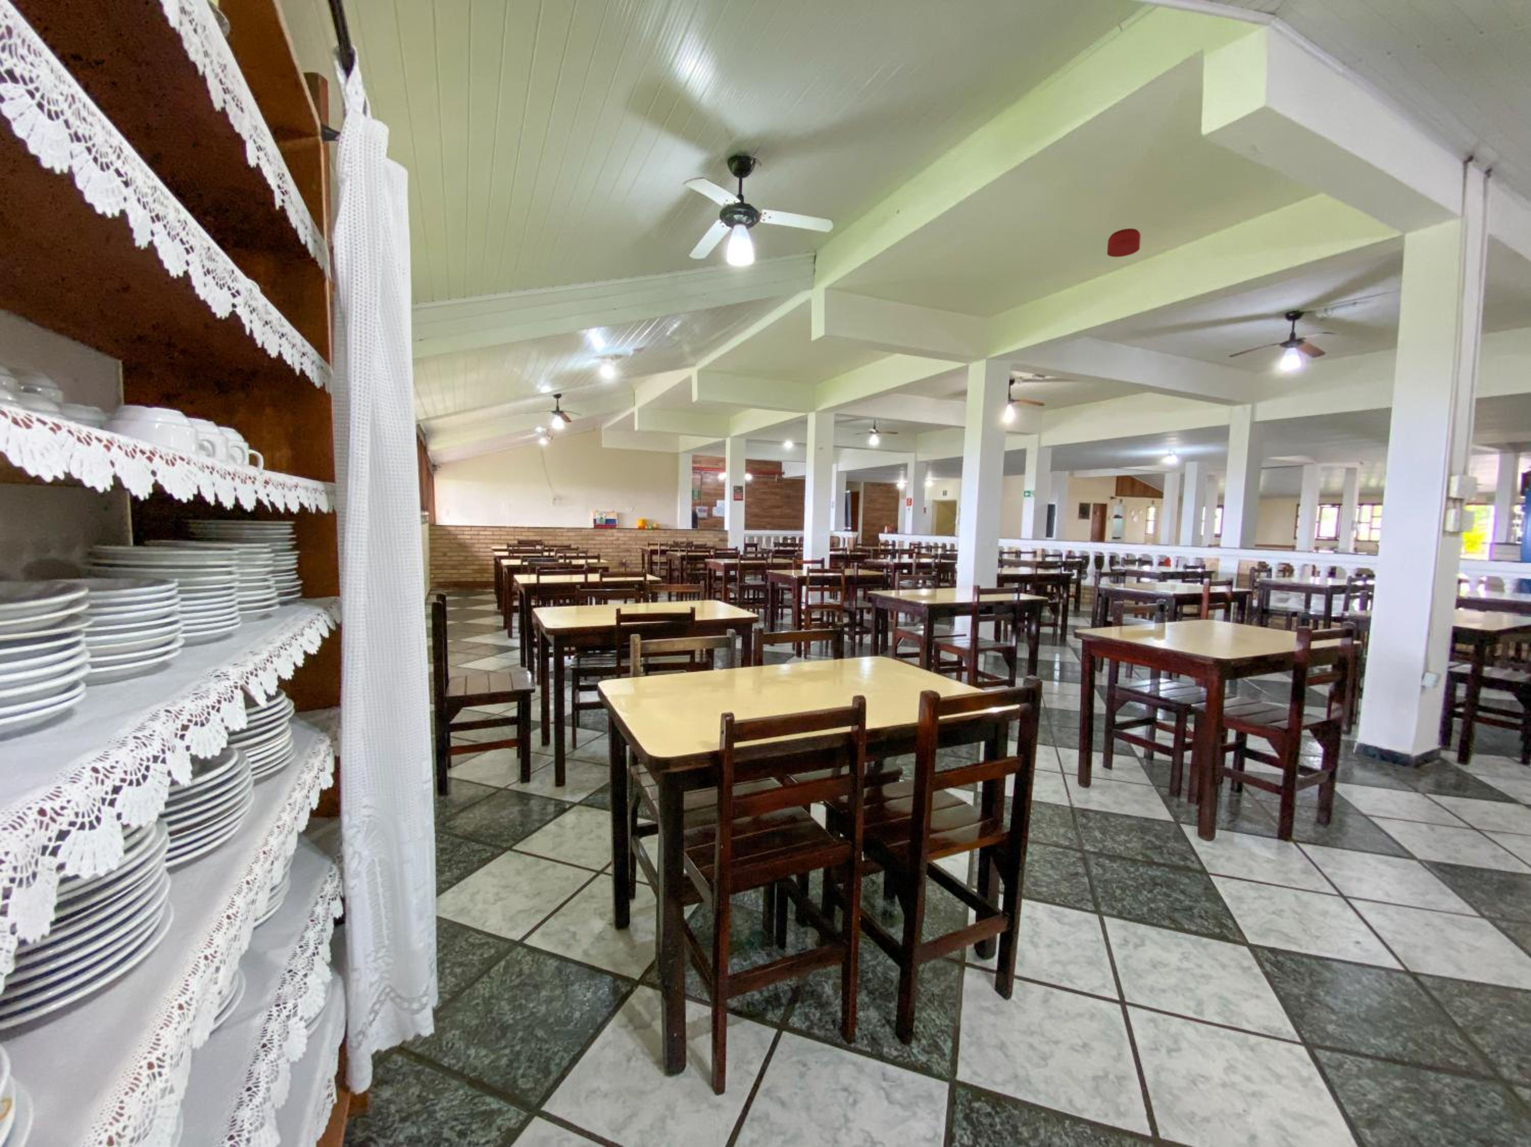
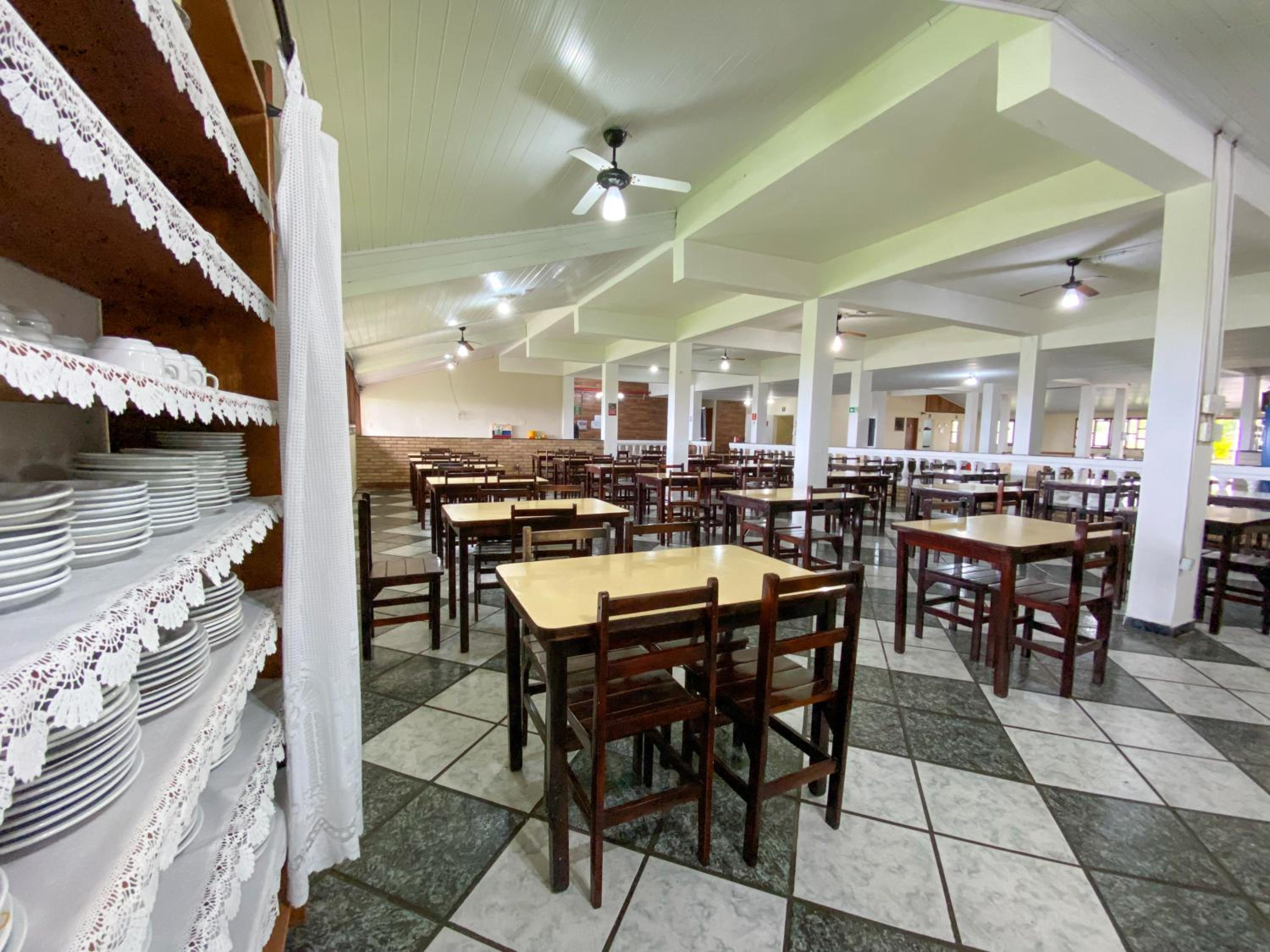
- smoke detector [1107,228,1142,258]
